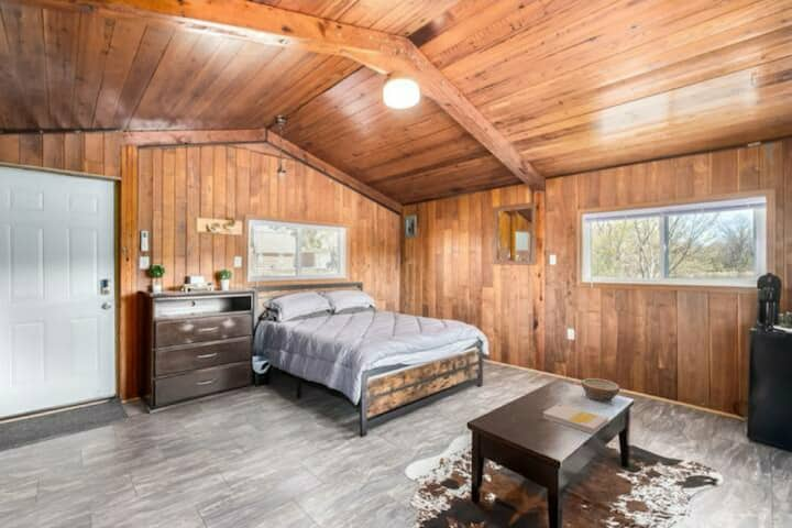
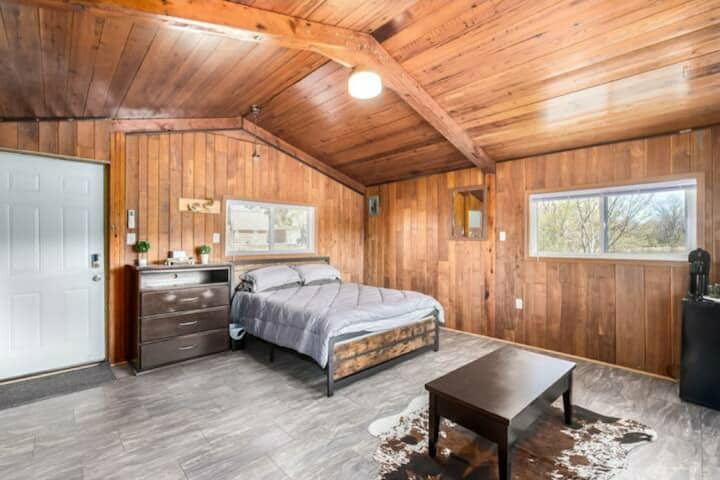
- bowl [580,377,620,402]
- book [542,403,609,436]
